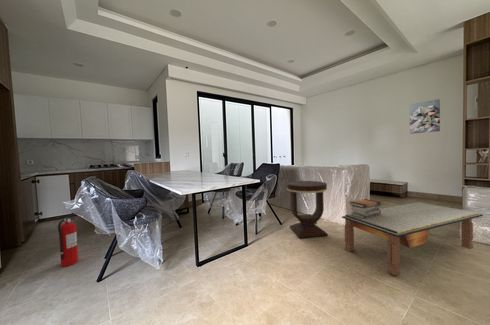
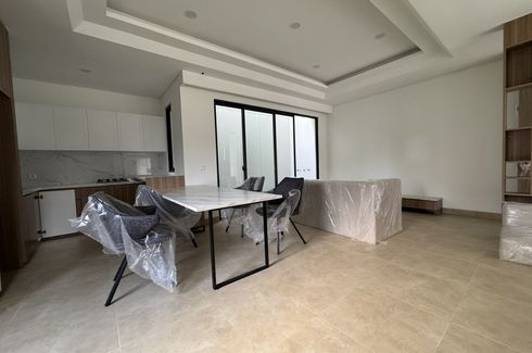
- coffee table [341,201,484,276]
- wall art [409,98,441,135]
- book stack [348,198,382,218]
- side table [286,180,329,239]
- fire extinguisher [57,213,79,267]
